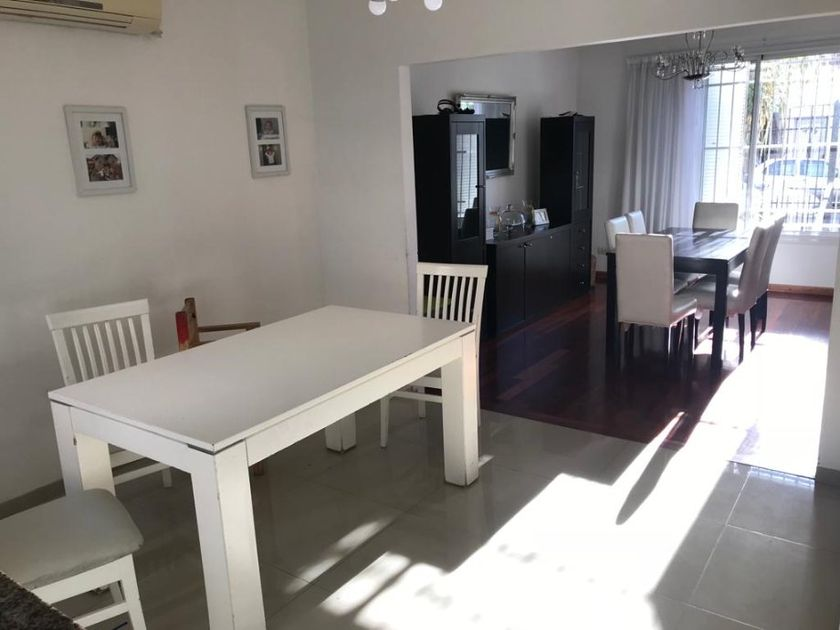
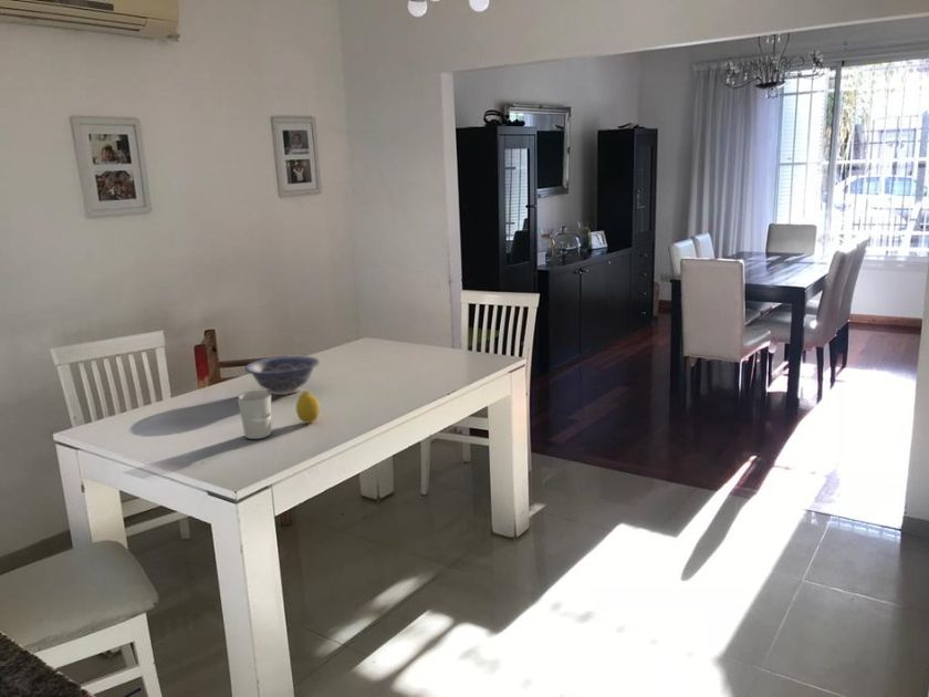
+ decorative bowl [243,355,321,396]
+ cup [237,389,272,440]
+ fruit [295,391,321,425]
